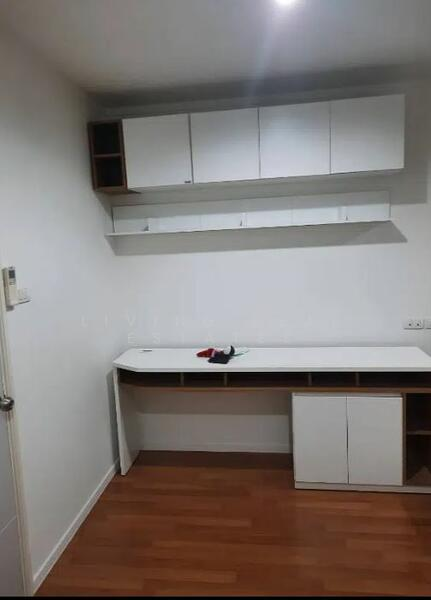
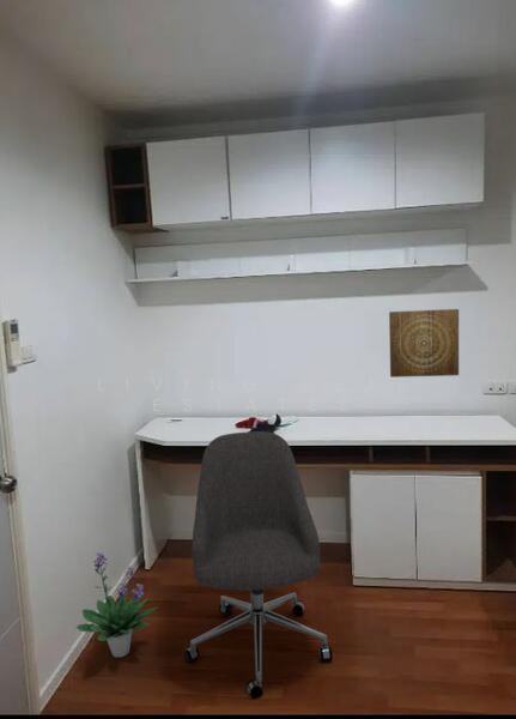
+ potted plant [74,551,160,659]
+ chair [182,430,334,701]
+ wall art [388,308,460,379]
